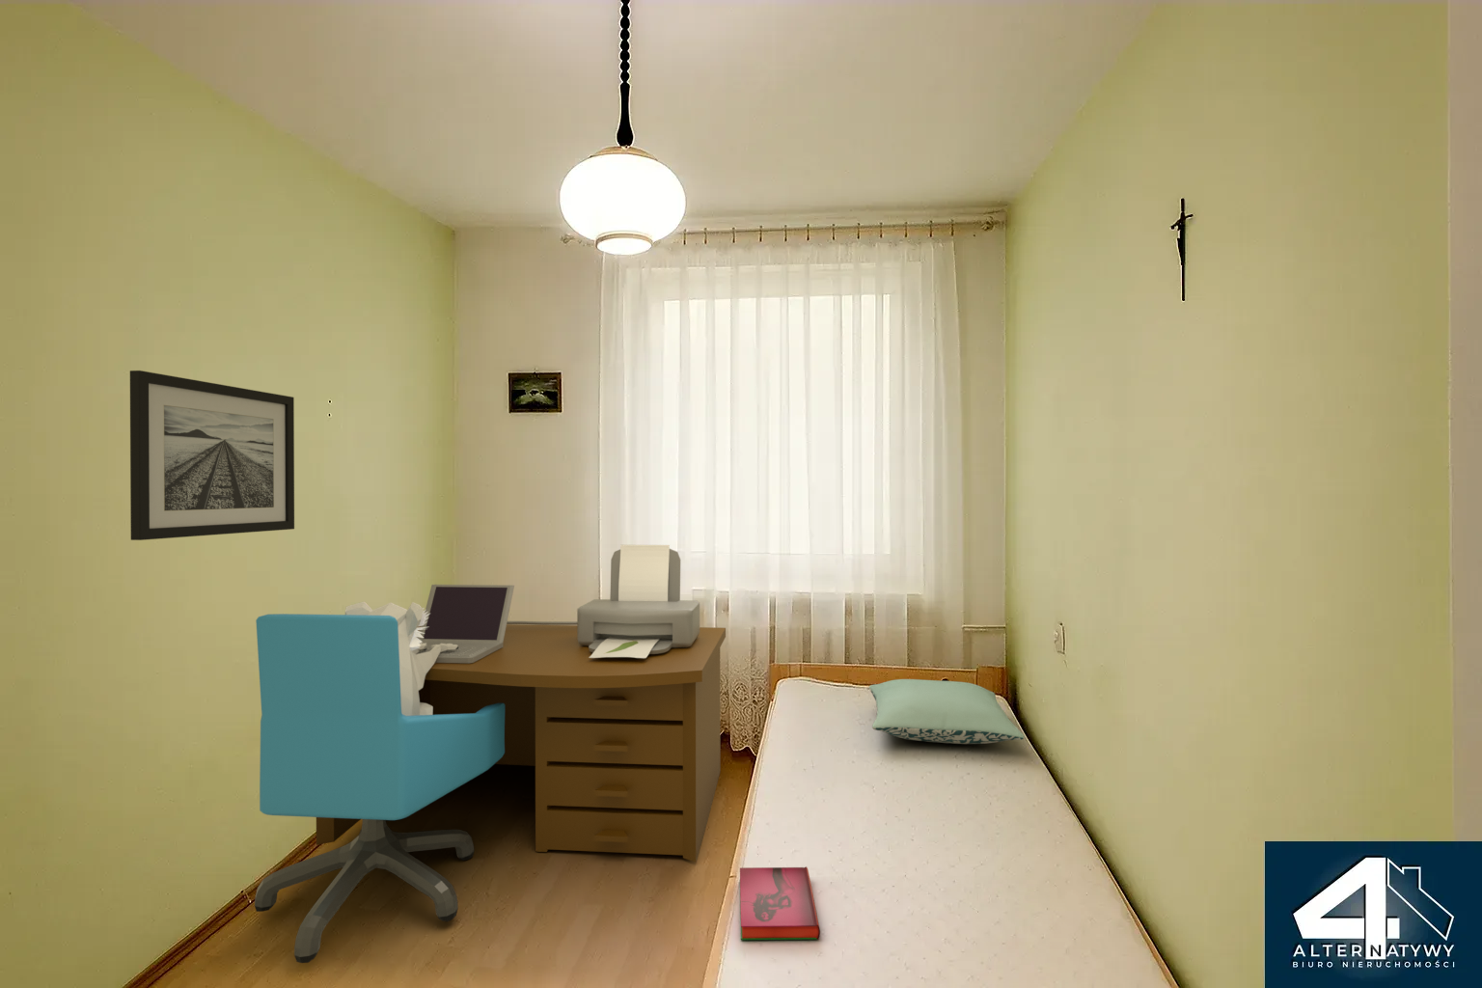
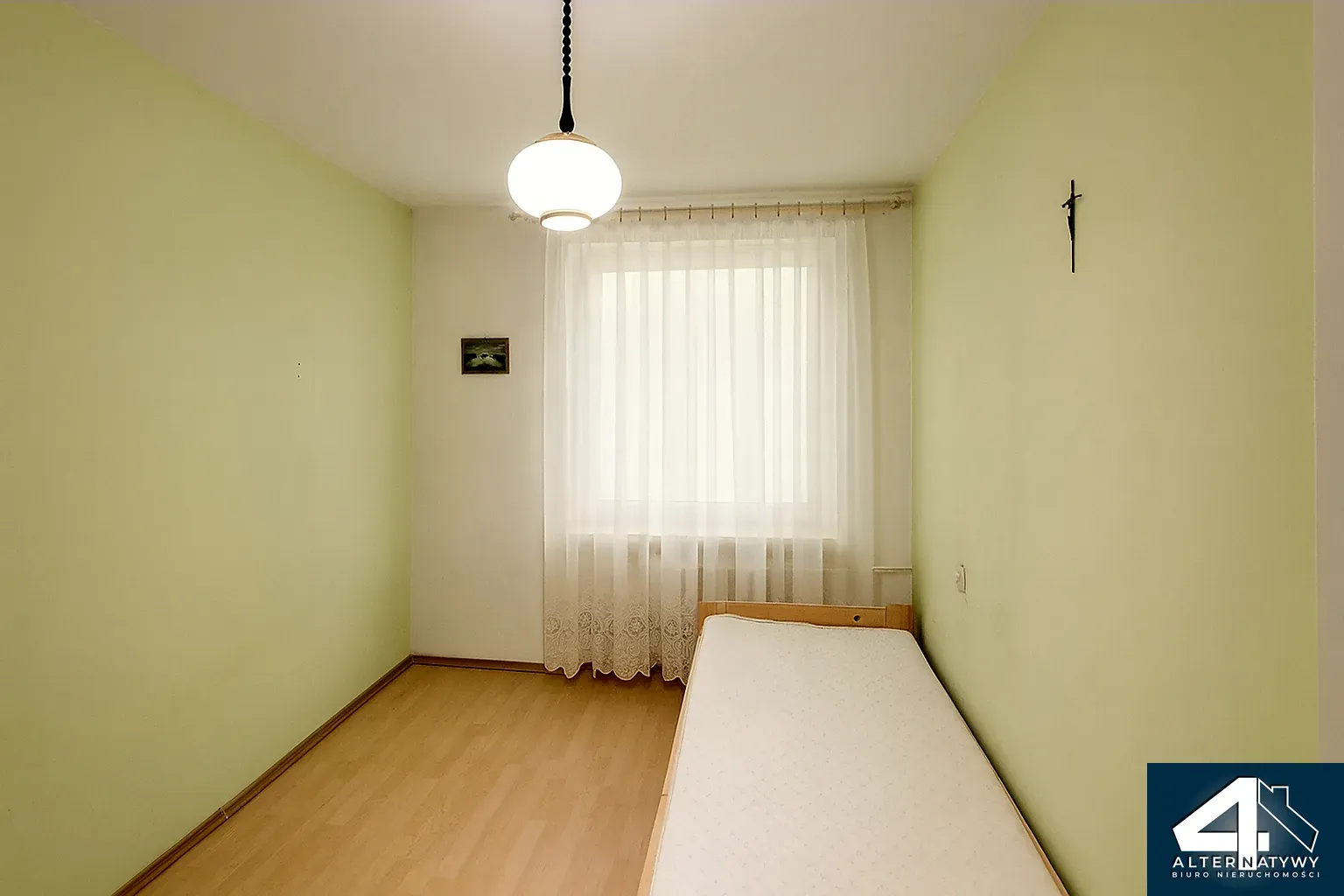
- hardback book [739,866,821,941]
- pillow [869,678,1024,745]
- desk [254,544,727,964]
- wall art [129,369,296,541]
